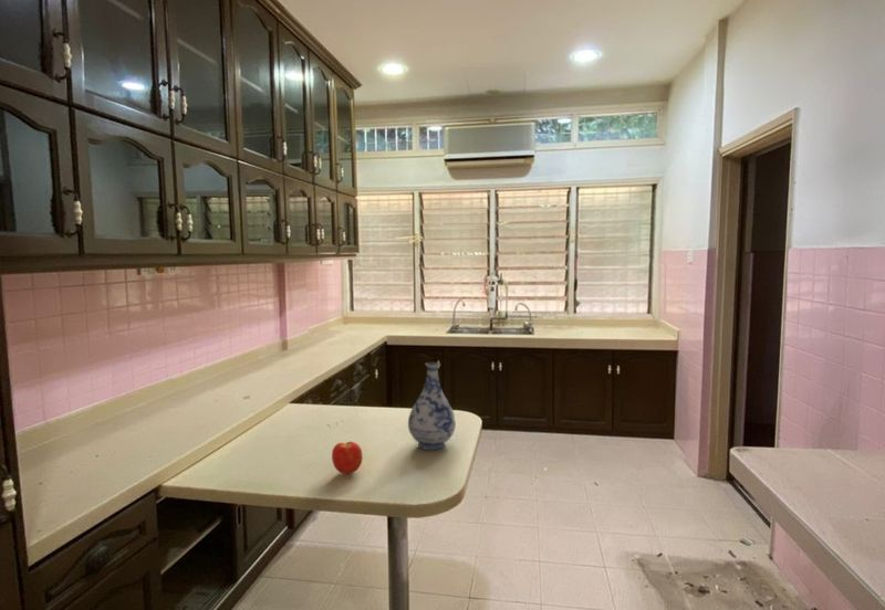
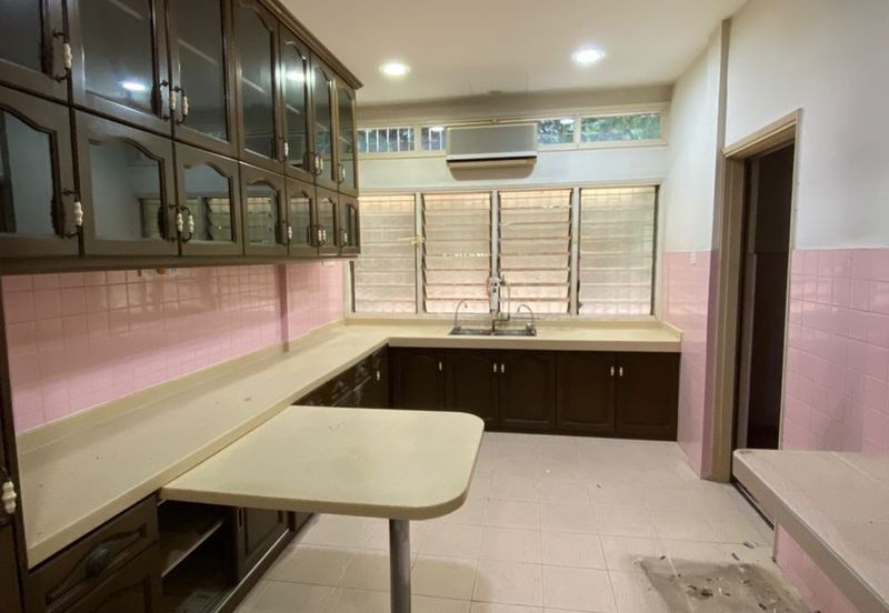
- apple [331,440,364,475]
- vase [407,361,457,451]
